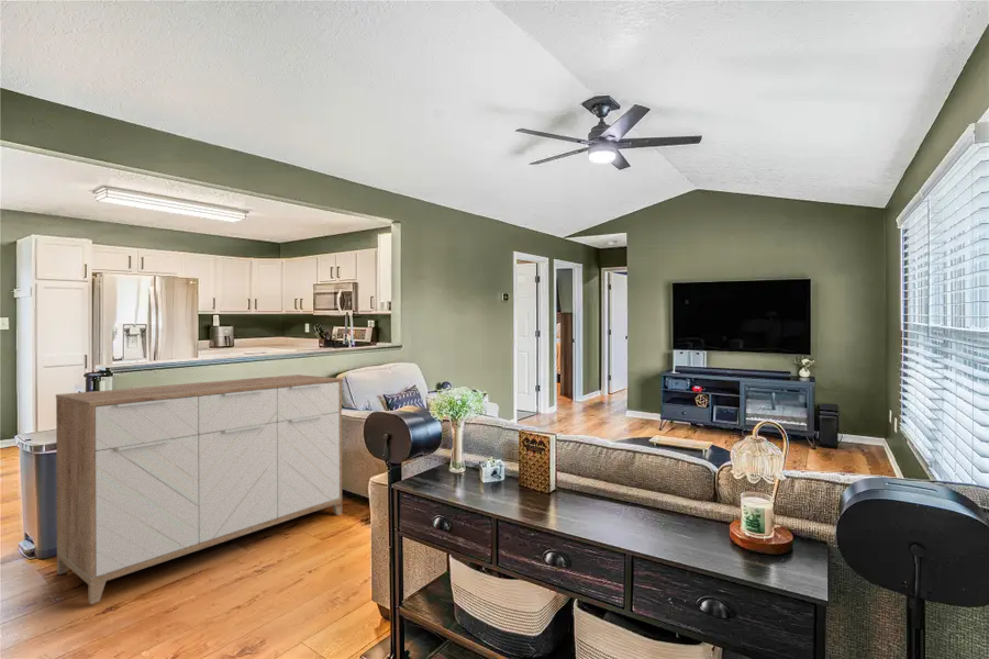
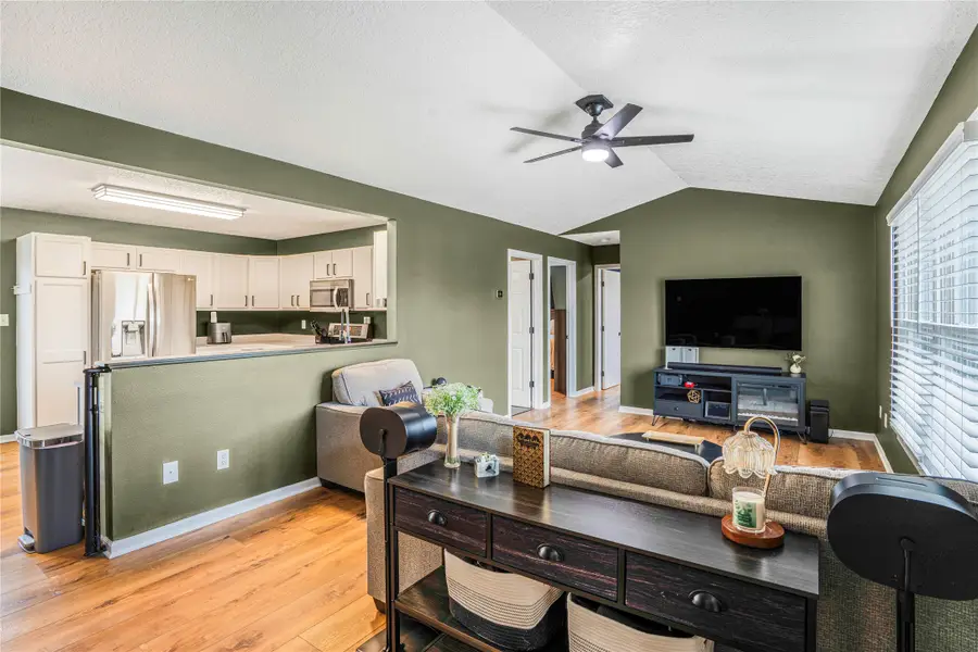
- sideboard [55,373,343,605]
